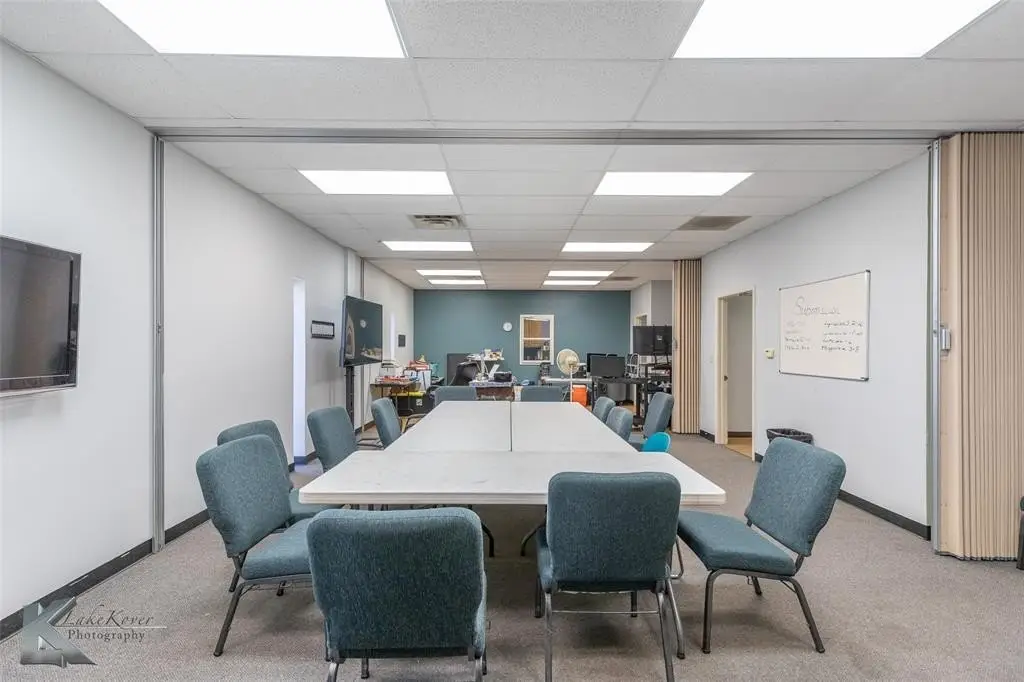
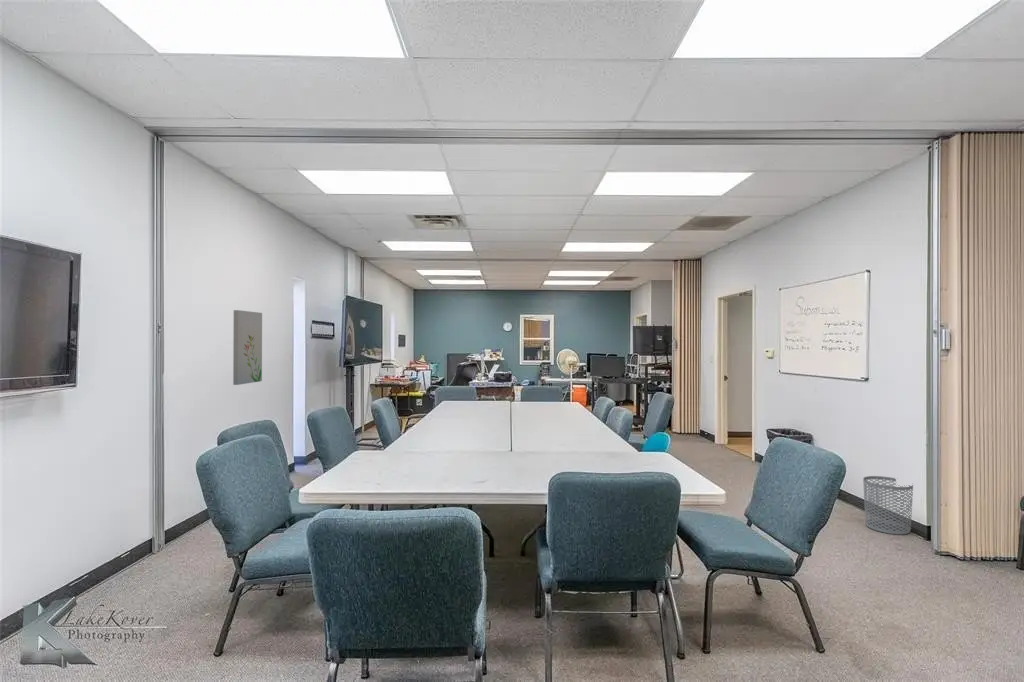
+ waste bin [862,475,914,536]
+ wall art [232,309,263,386]
